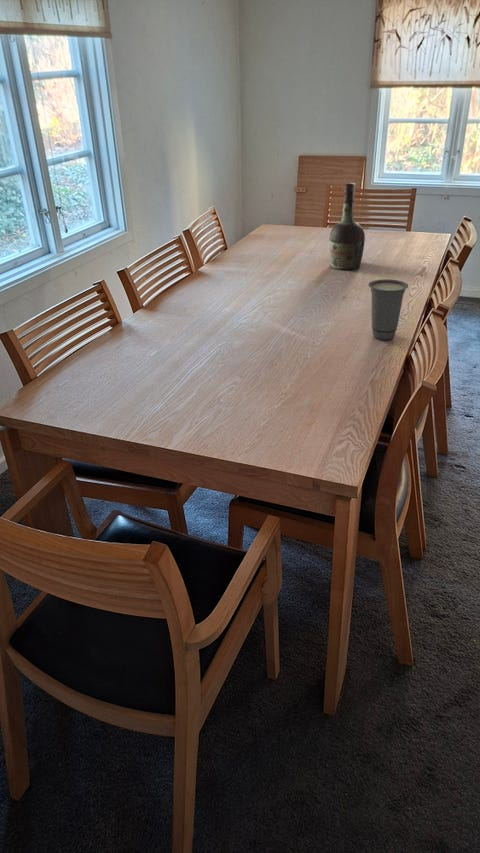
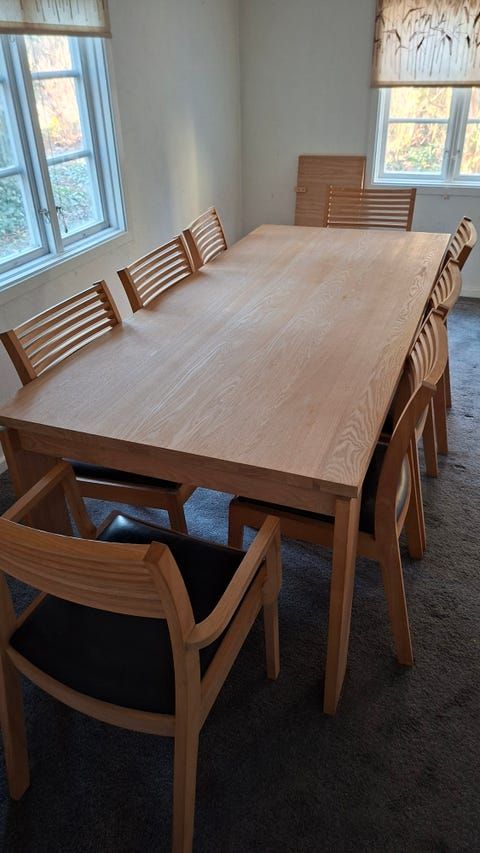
- cognac bottle [328,182,366,271]
- cup [367,278,409,341]
